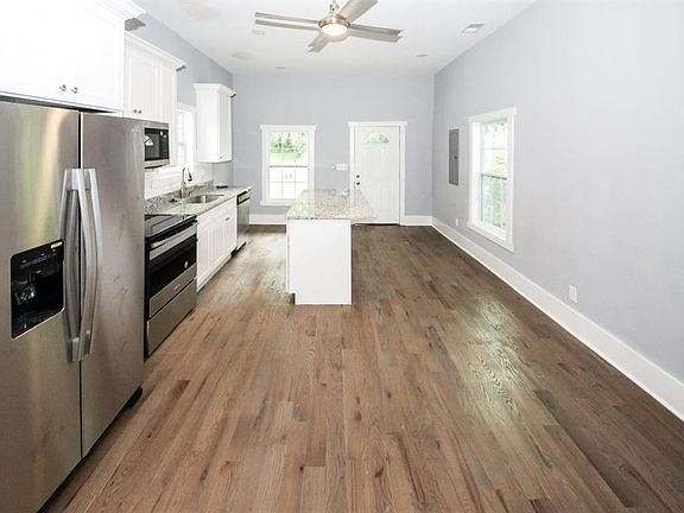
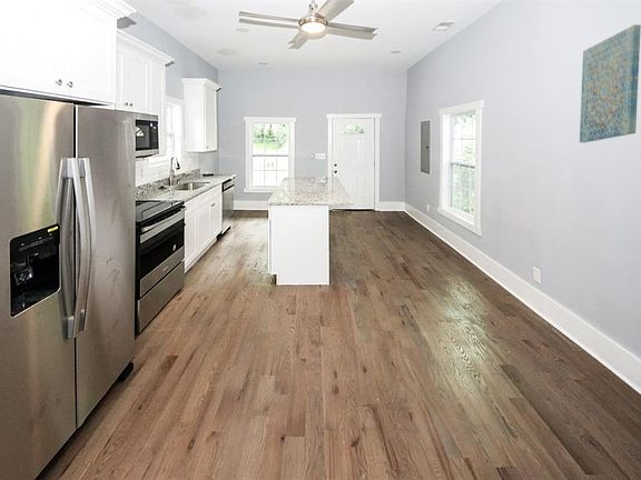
+ wall art [579,23,641,143]
